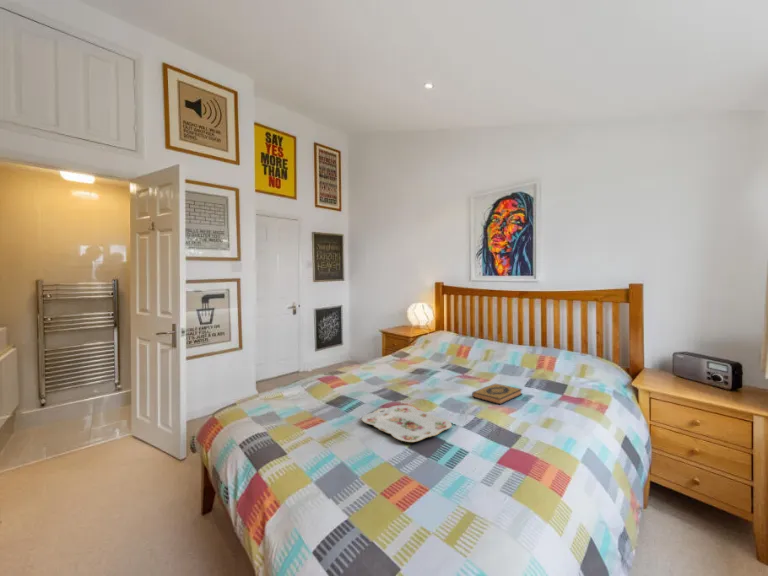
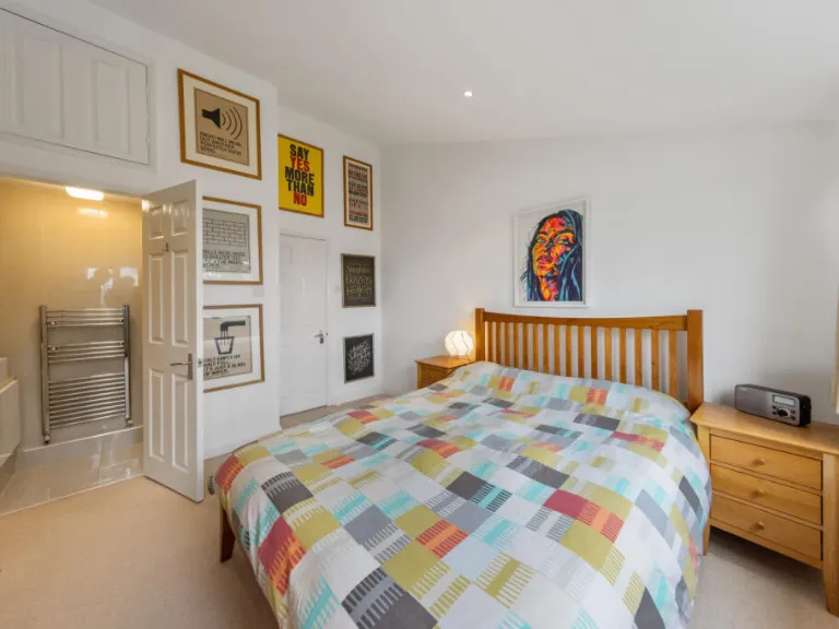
- serving tray [361,404,453,443]
- hardback book [471,383,523,406]
